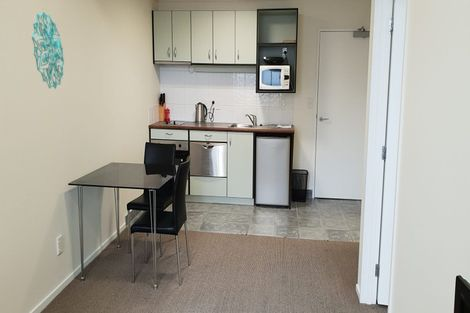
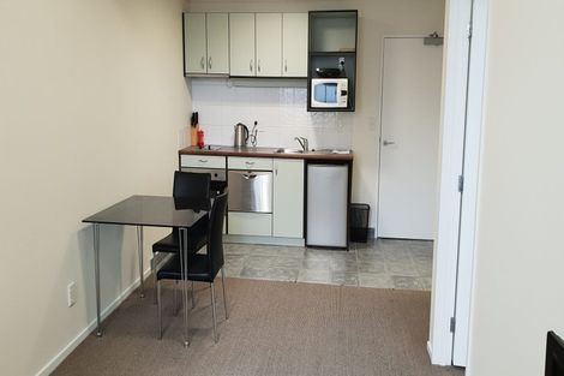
- wall decoration [31,11,65,90]
